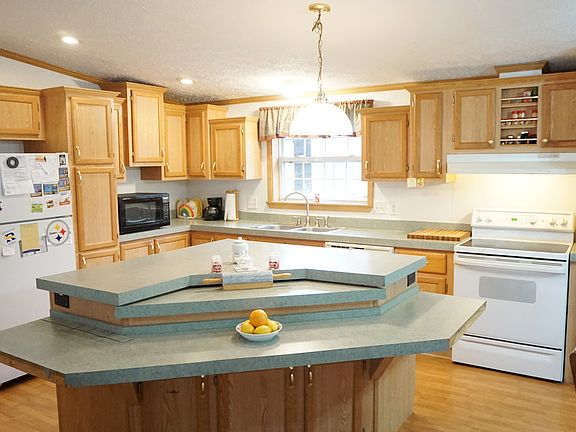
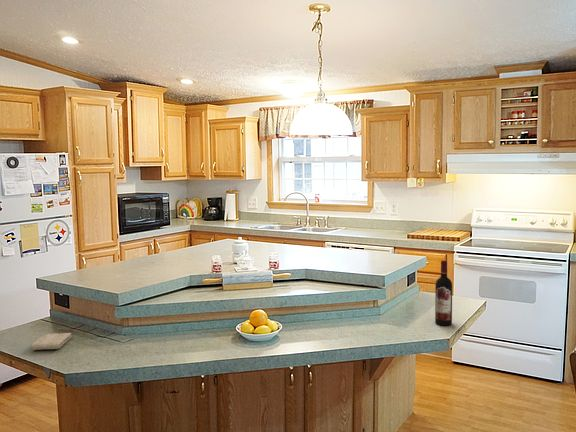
+ washcloth [30,332,72,351]
+ wine bottle [434,259,453,326]
